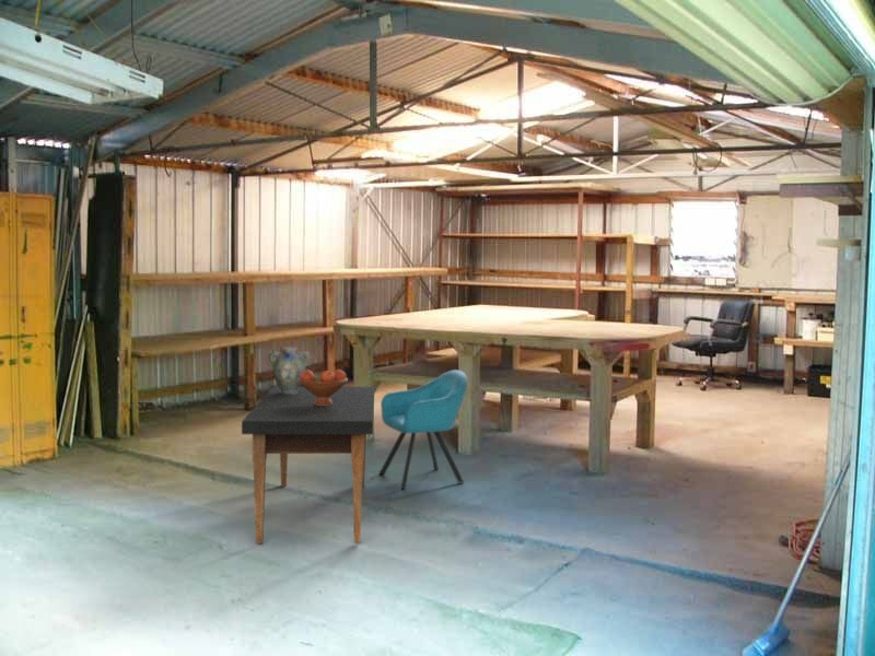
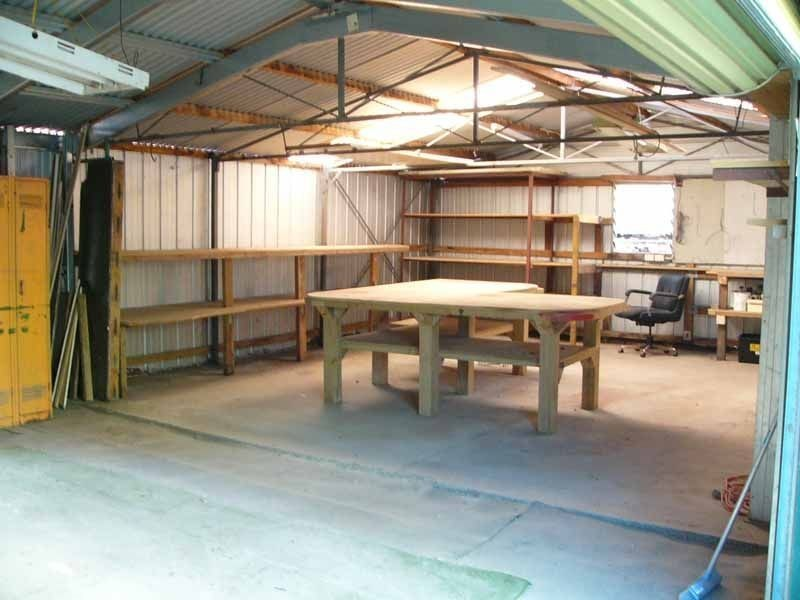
- ceramic jug [267,347,312,394]
- fruit bowl [299,368,349,406]
- chair [377,368,468,490]
- dining table [241,386,375,544]
